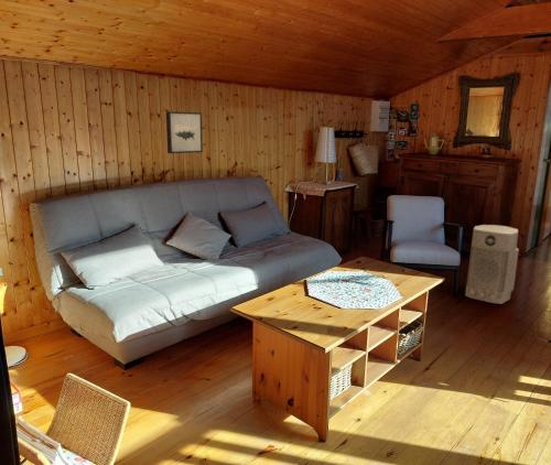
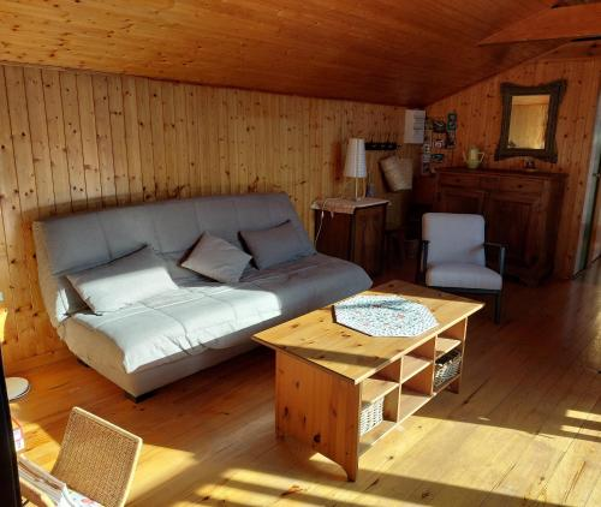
- air purifier [464,224,520,305]
- wall art [165,110,204,154]
